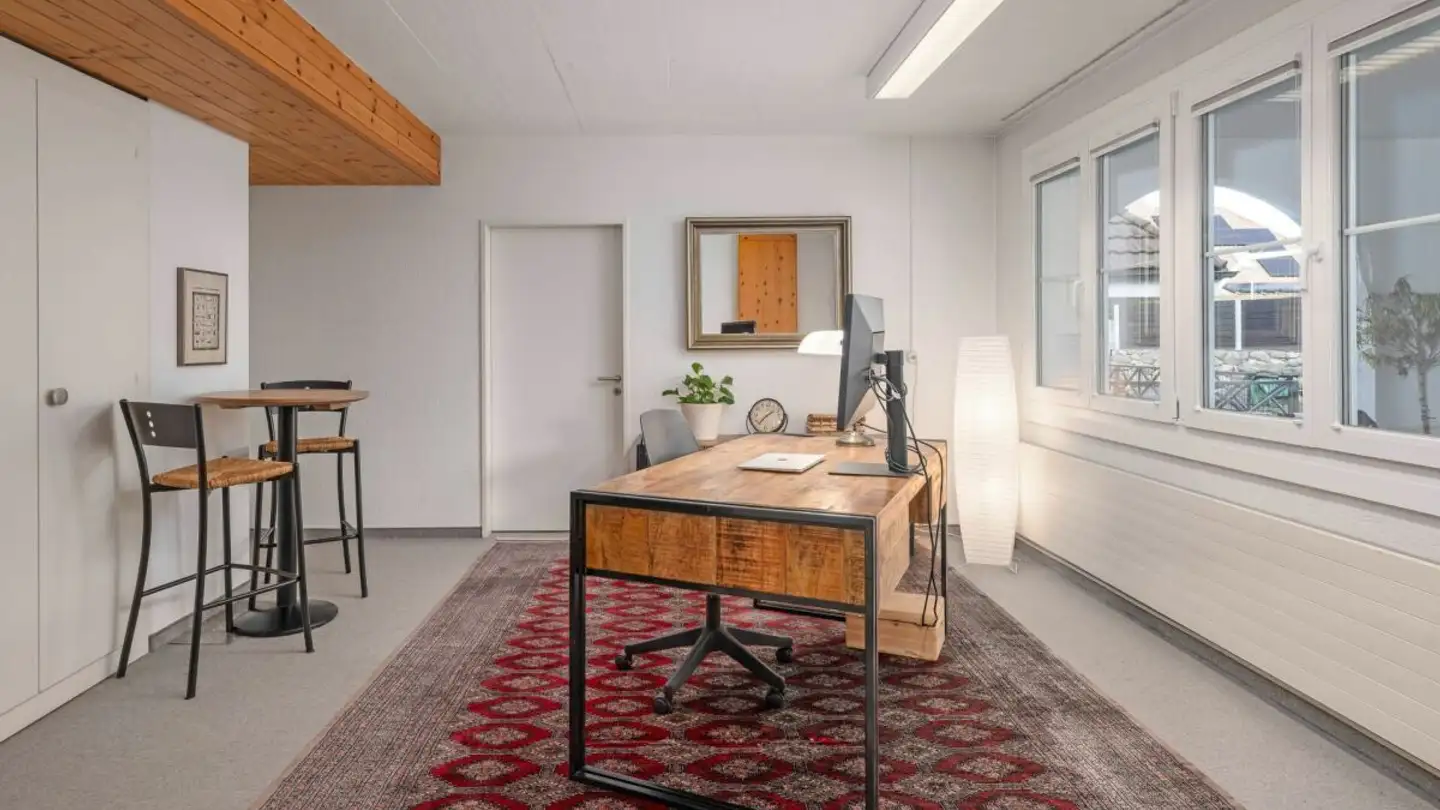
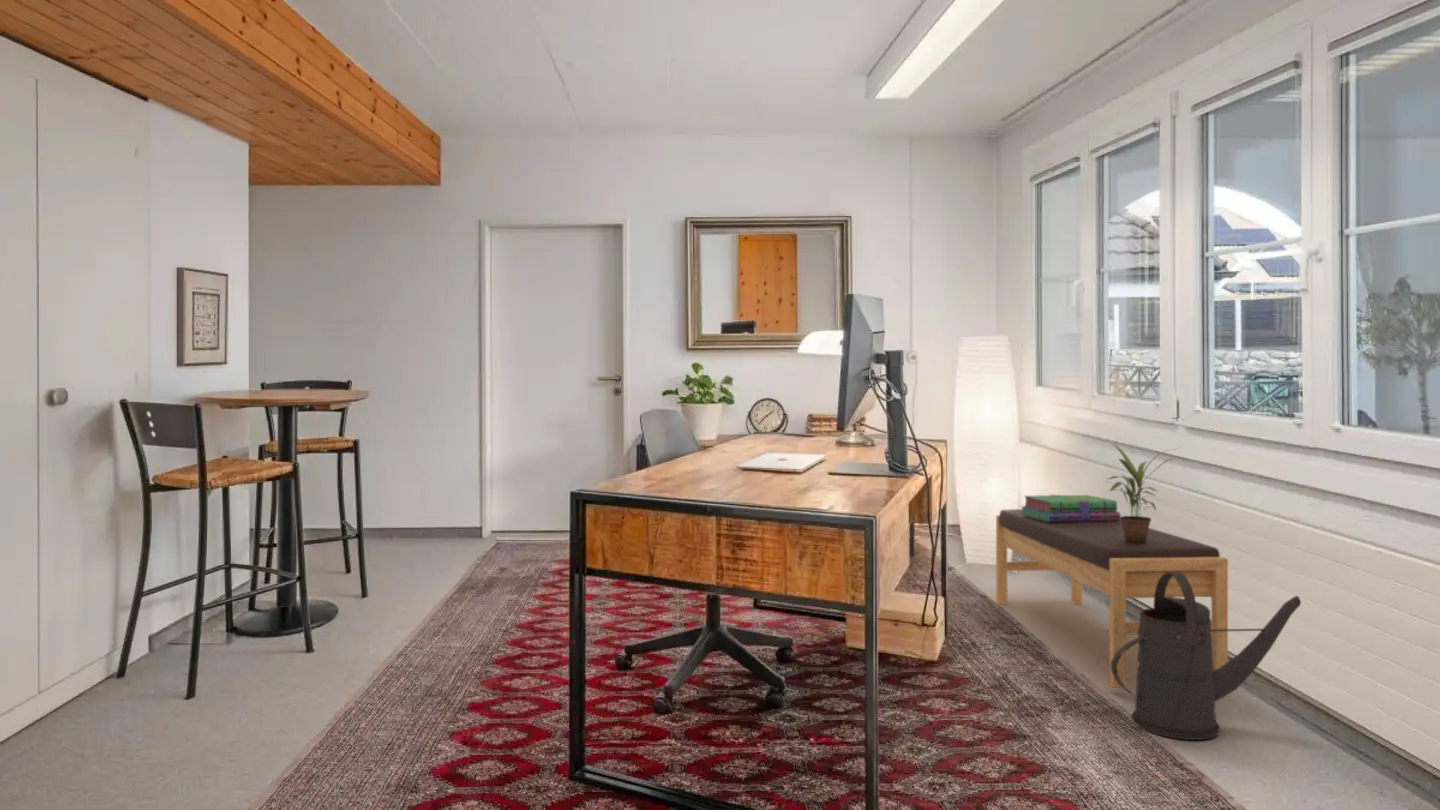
+ potted plant [1101,443,1180,543]
+ bench [995,508,1229,689]
+ watering can [1111,572,1302,741]
+ stack of books [1020,494,1122,522]
